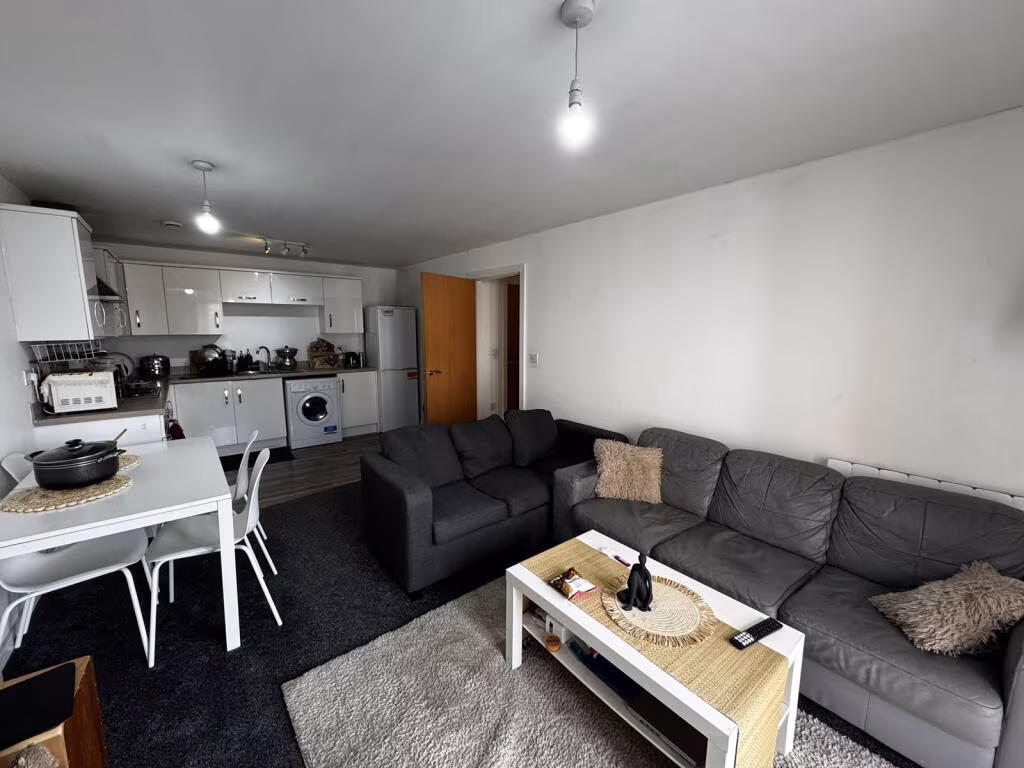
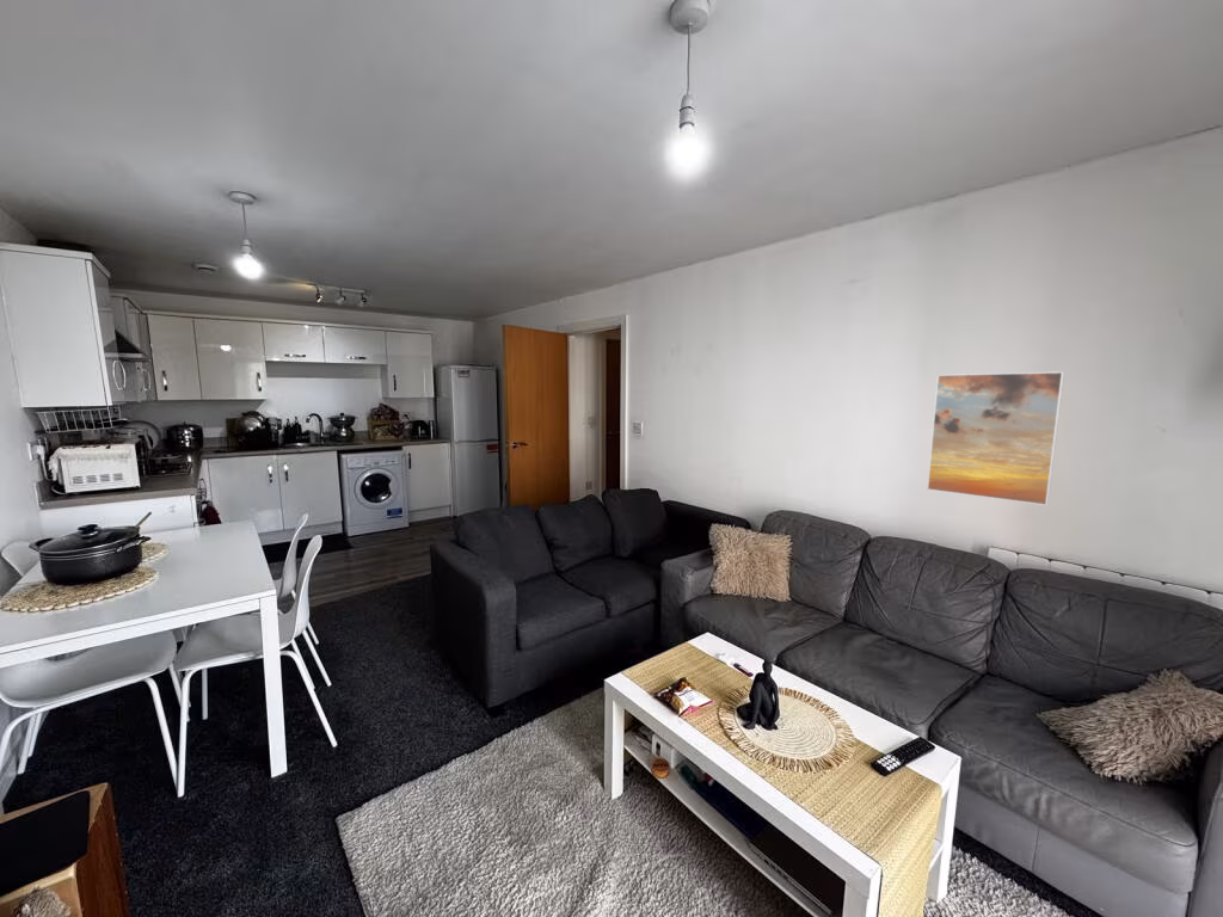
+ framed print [926,370,1065,506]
